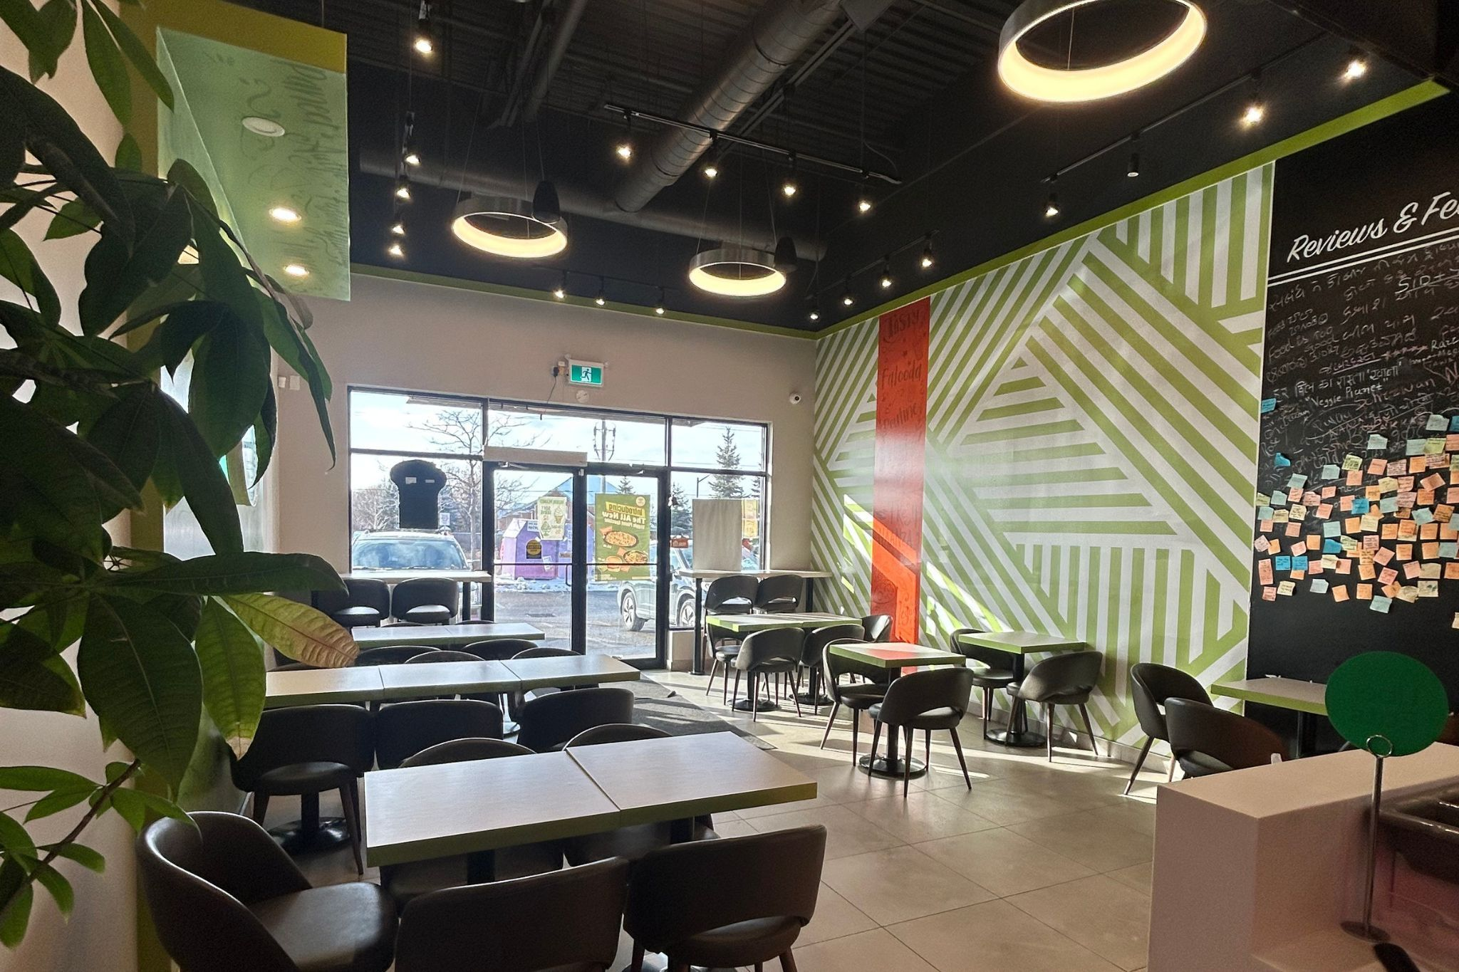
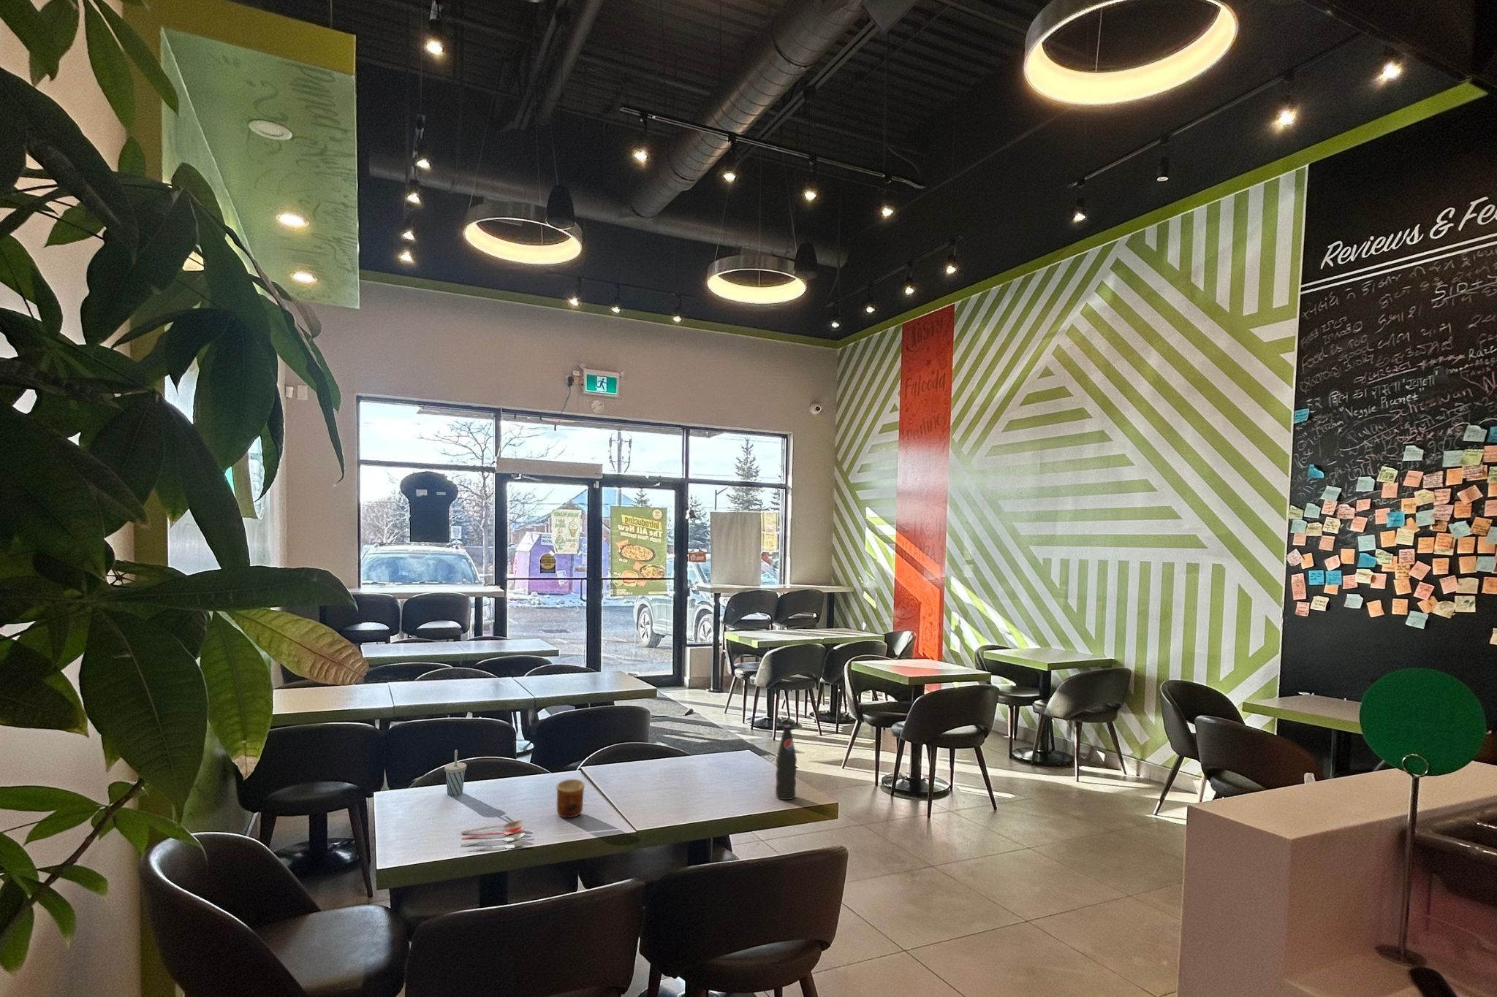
+ bottle [775,724,798,800]
+ cup [444,749,467,796]
+ cup [555,779,585,819]
+ cooking utensil [460,819,528,852]
